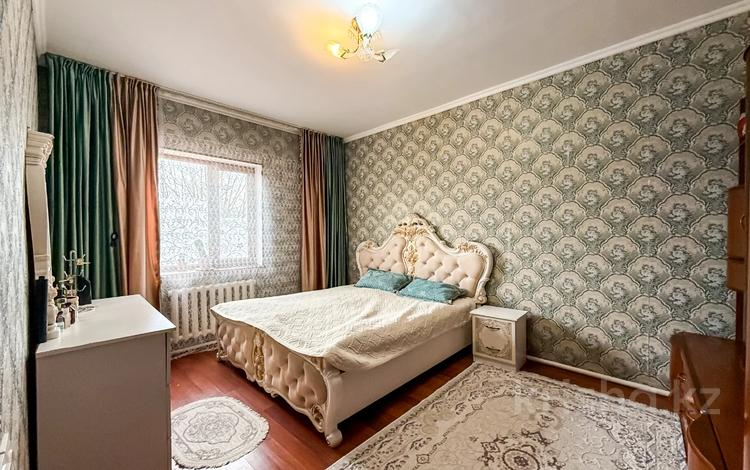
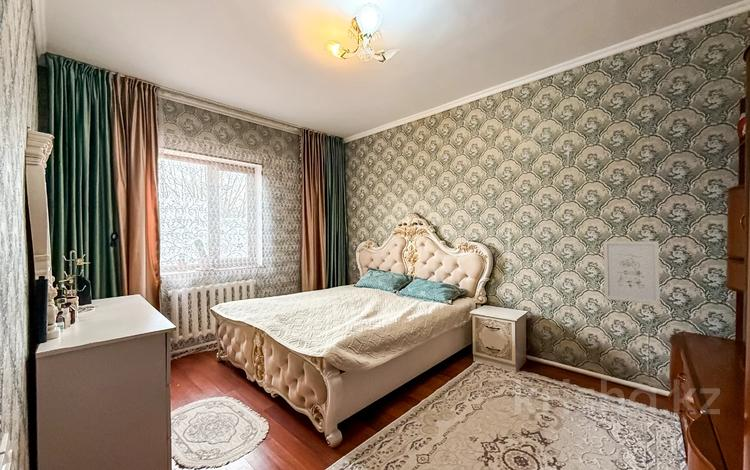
+ wall art [603,240,661,305]
